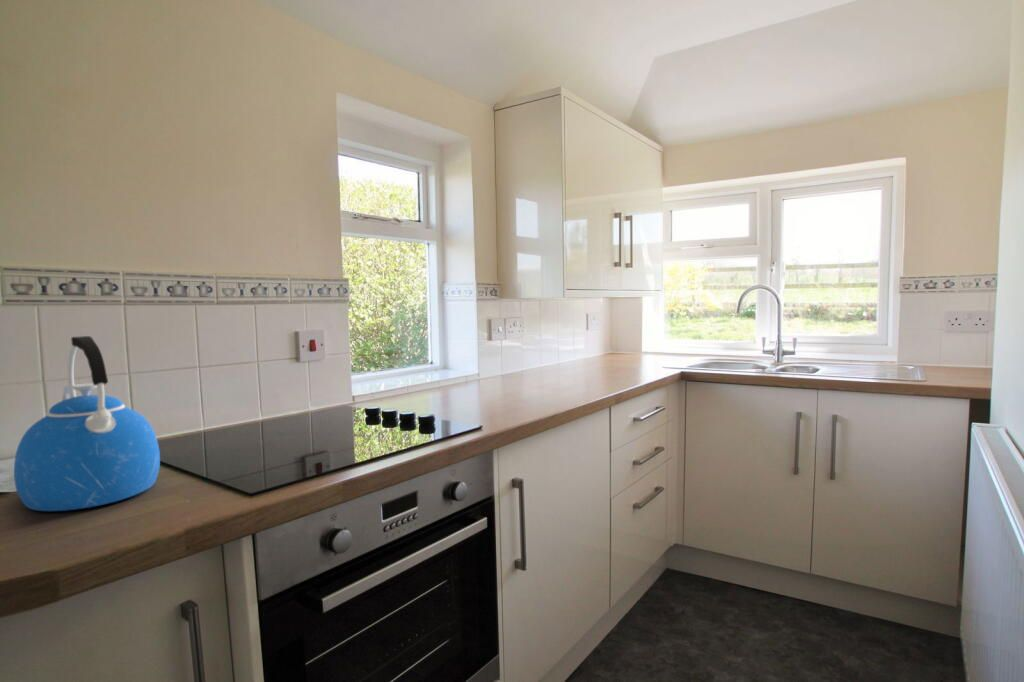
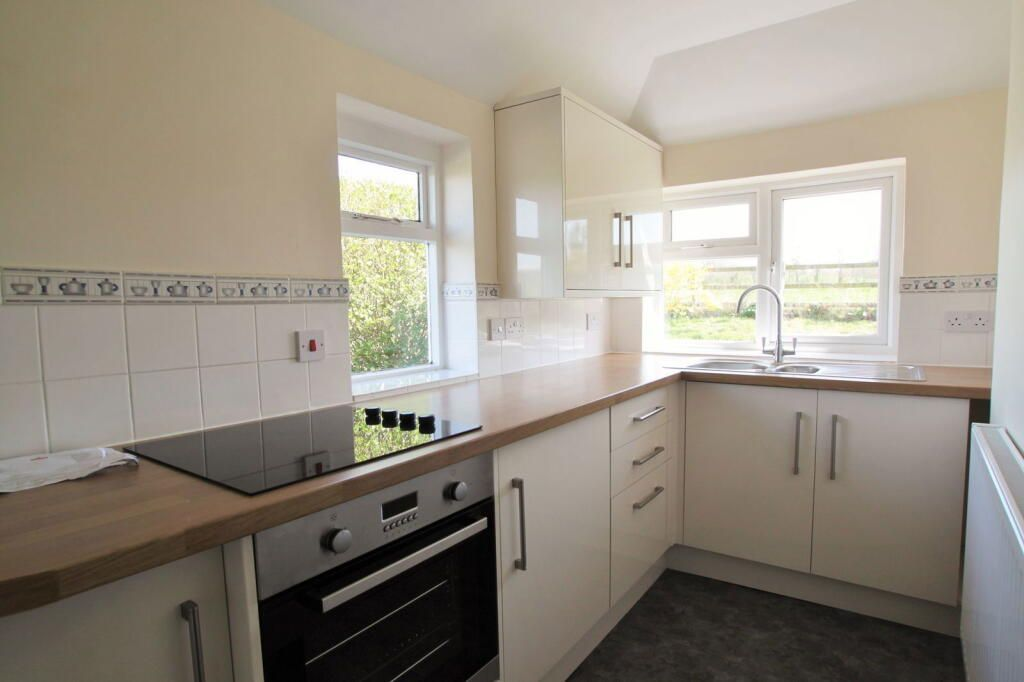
- kettle [13,335,161,512]
